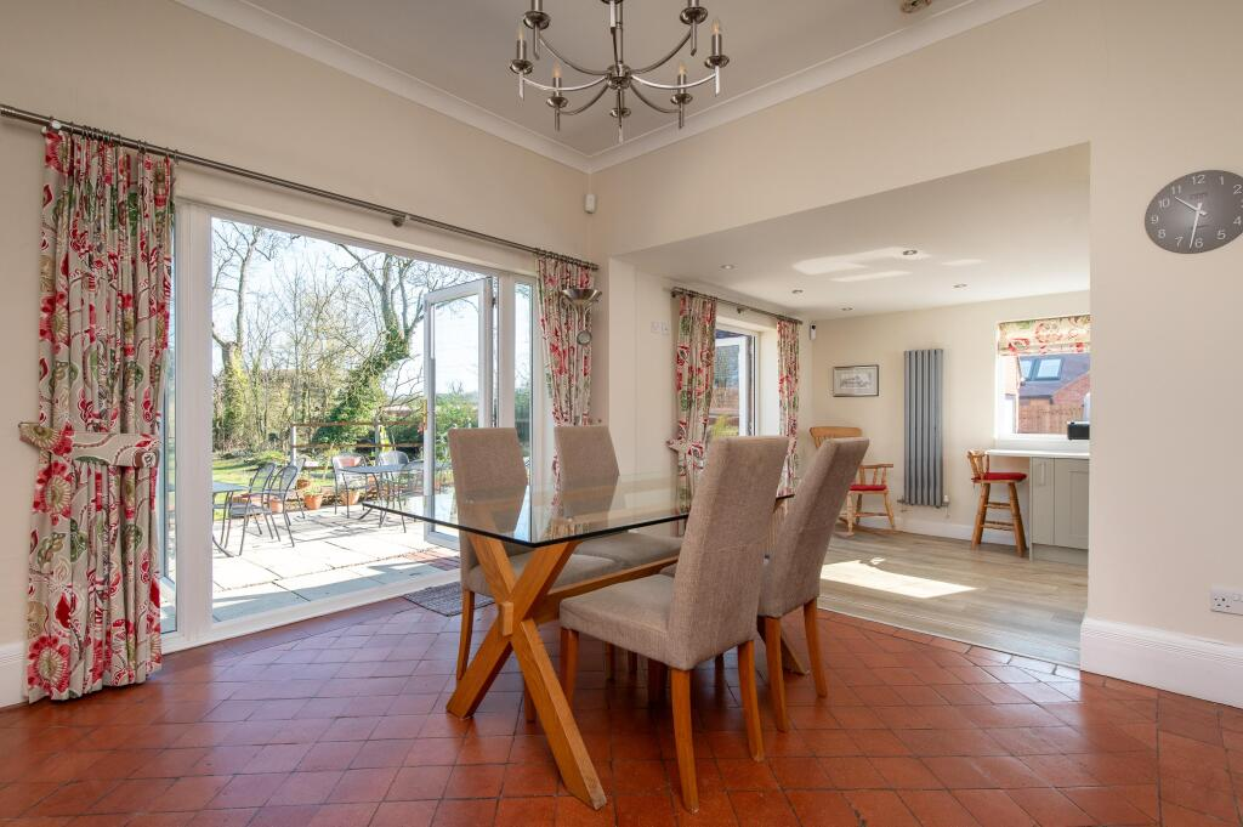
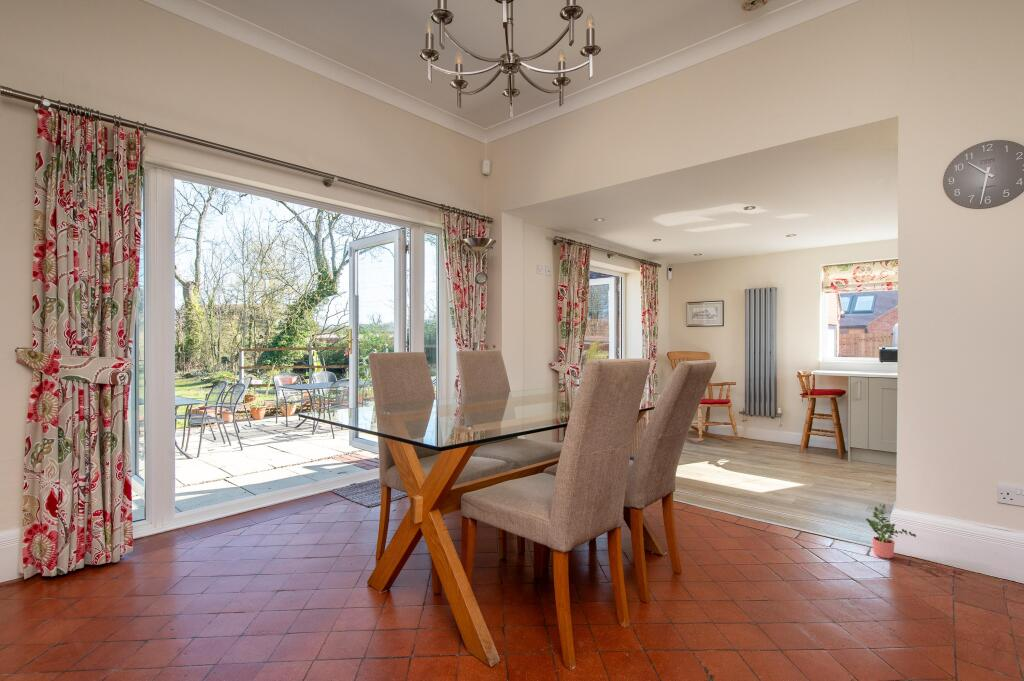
+ potted plant [865,503,917,559]
